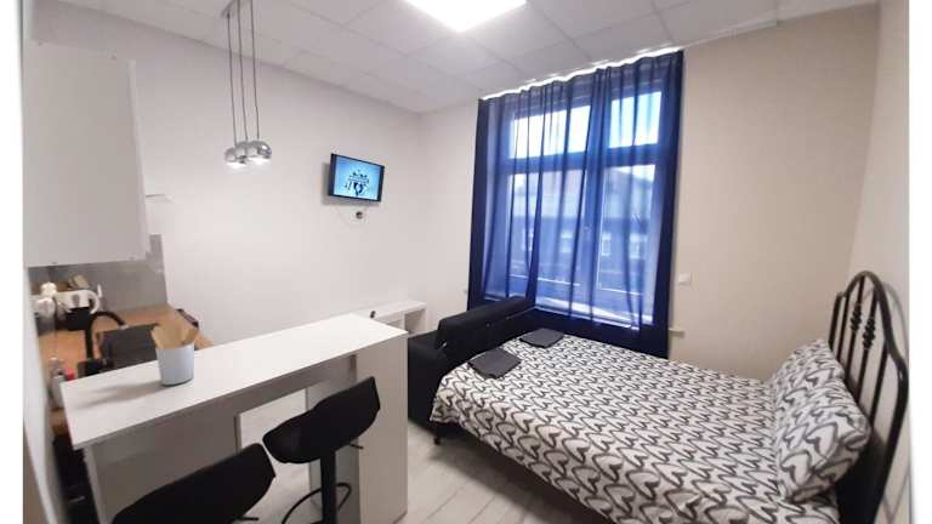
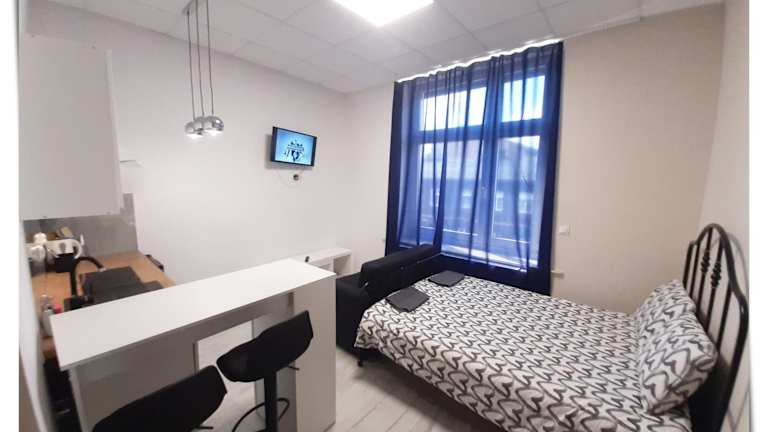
- utensil holder [150,323,200,386]
